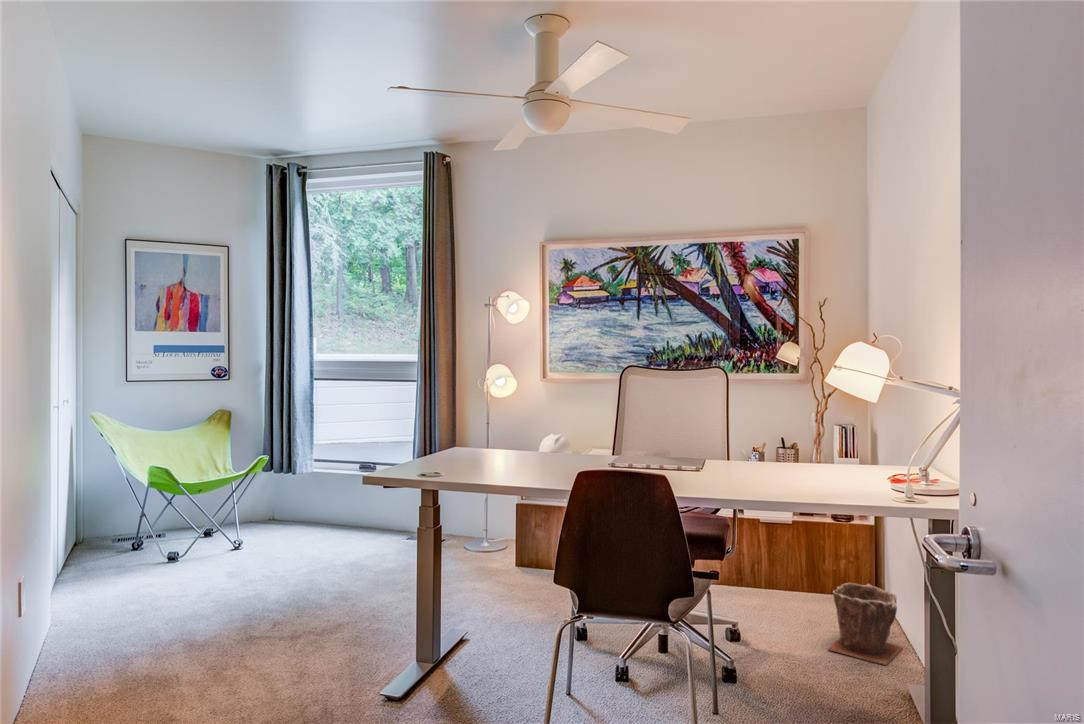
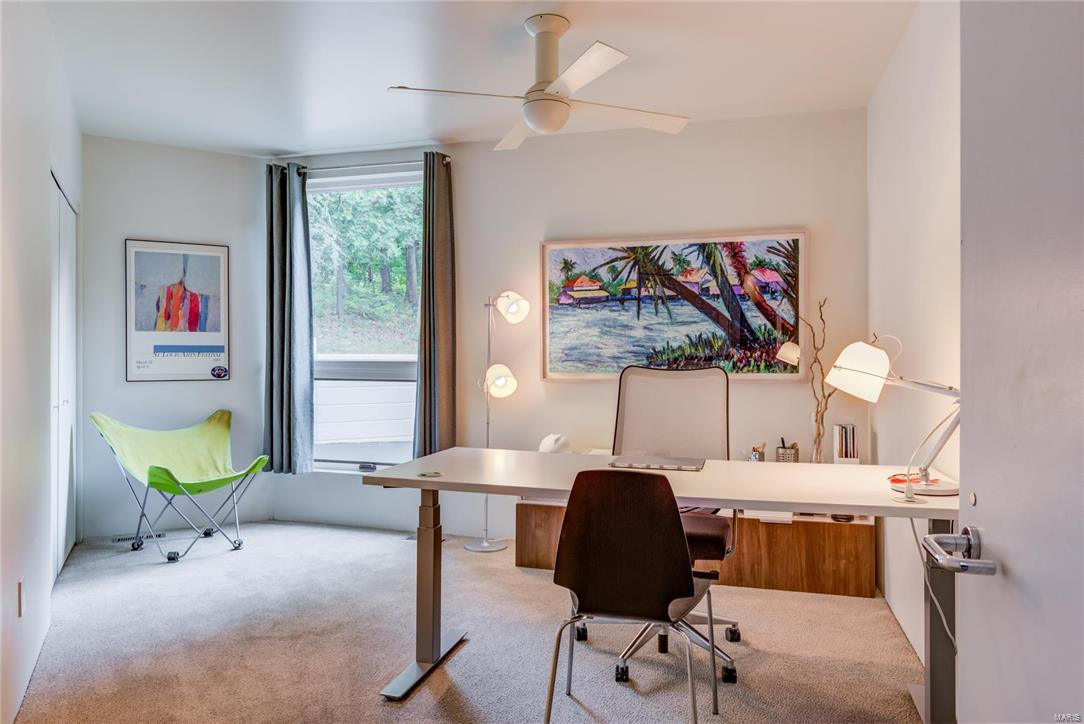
- plant pot [827,582,904,666]
